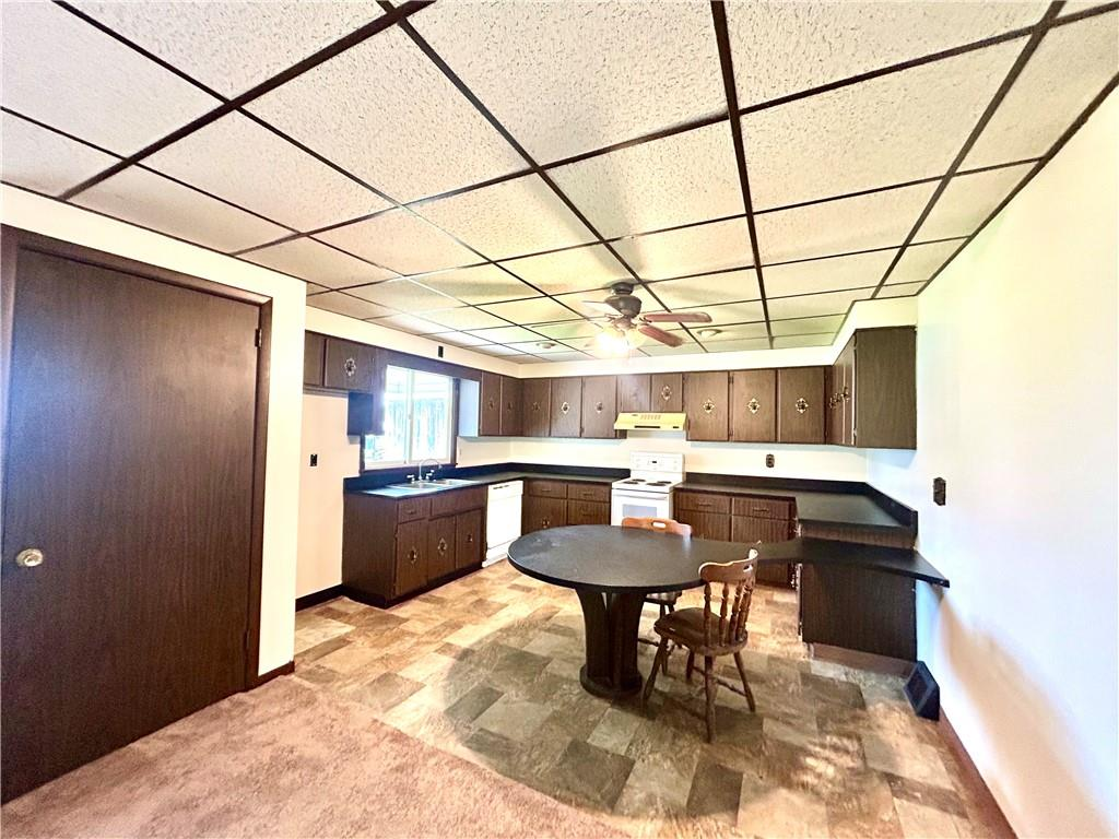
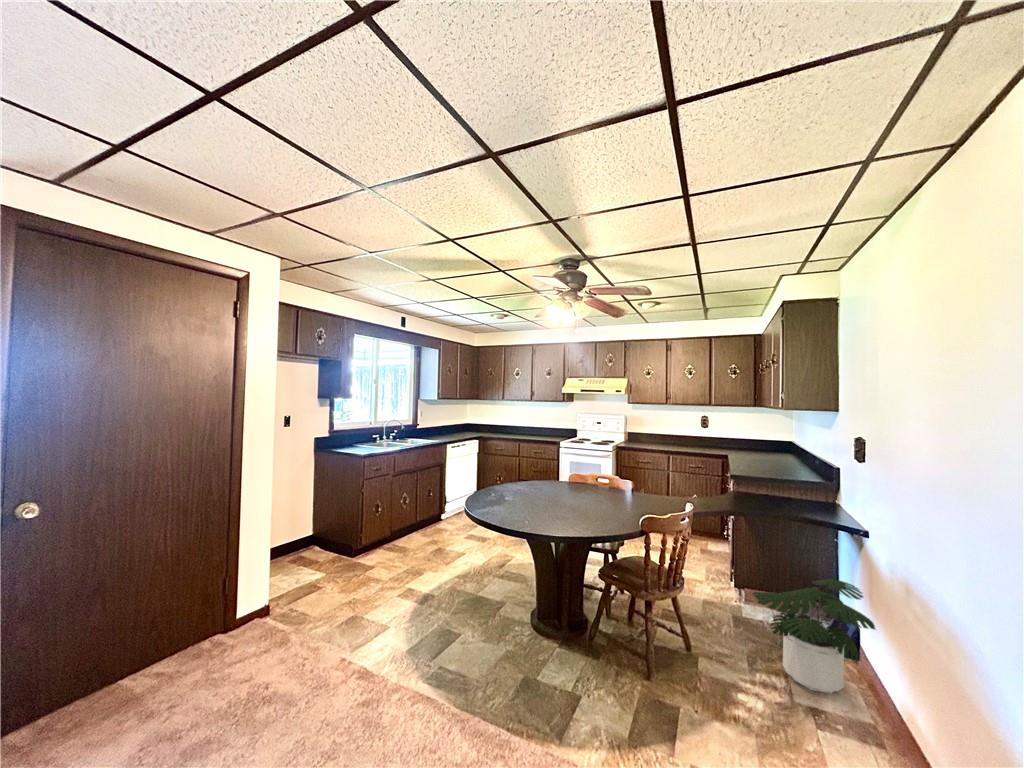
+ potted plant [751,578,877,695]
